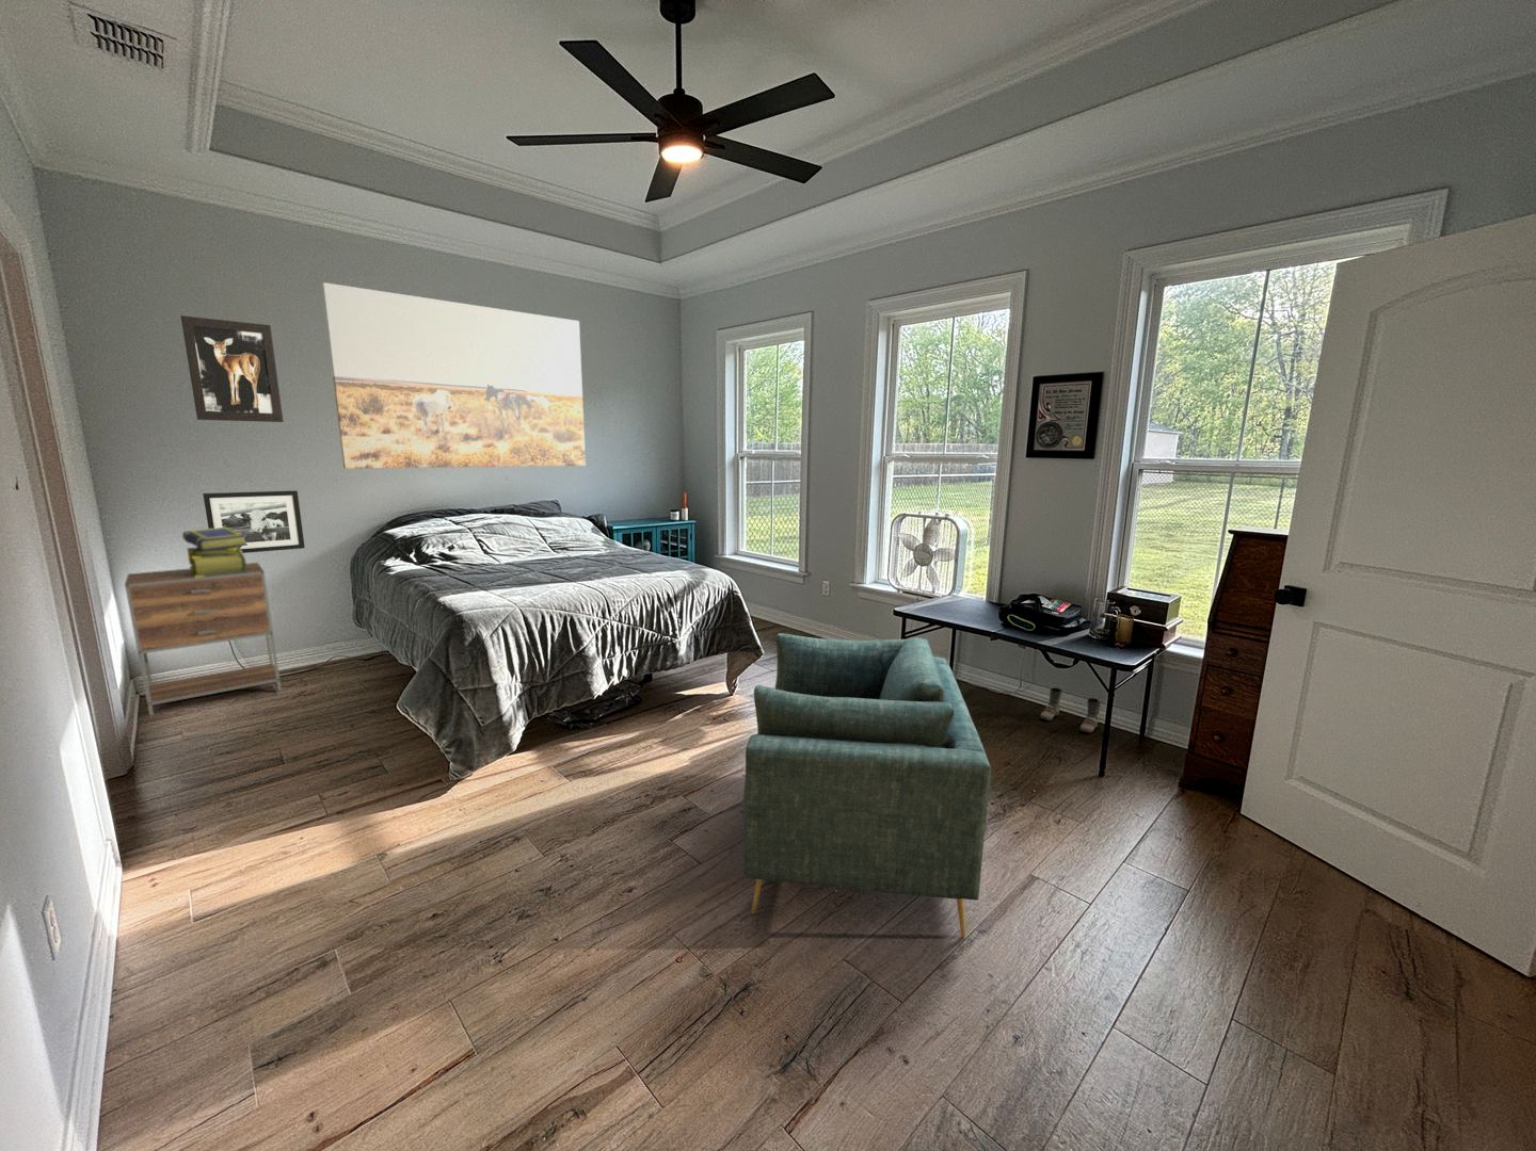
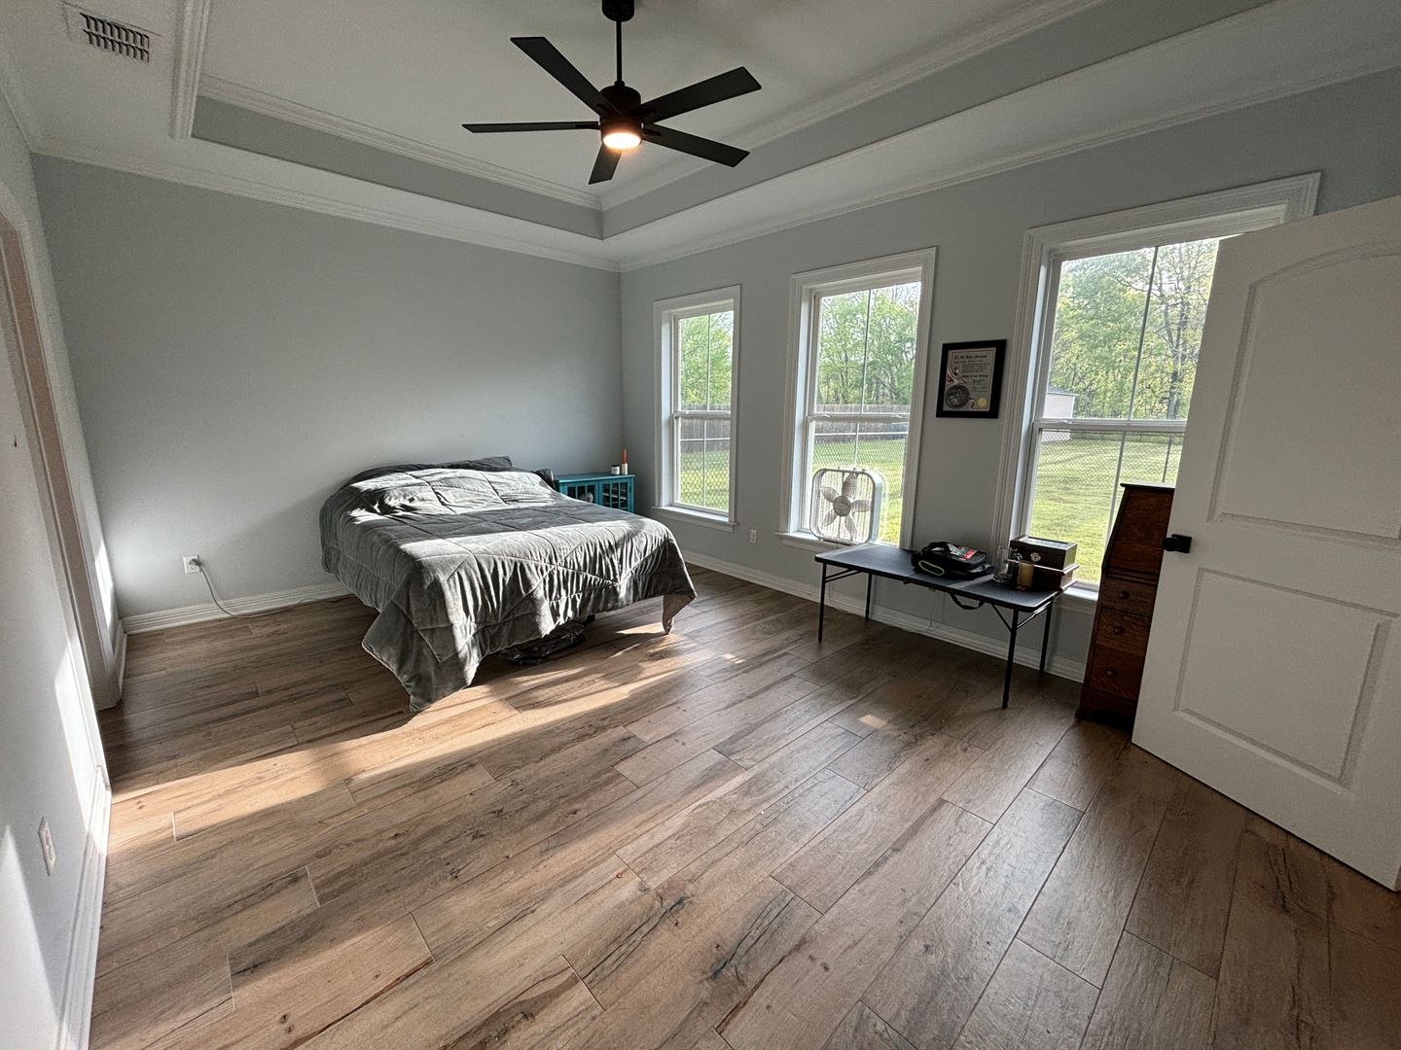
- picture frame [202,490,306,554]
- boots [1039,687,1102,733]
- wall art [179,314,284,423]
- armchair [743,632,992,938]
- stack of books [181,527,248,578]
- wall art [321,282,587,470]
- nightstand [123,562,283,716]
